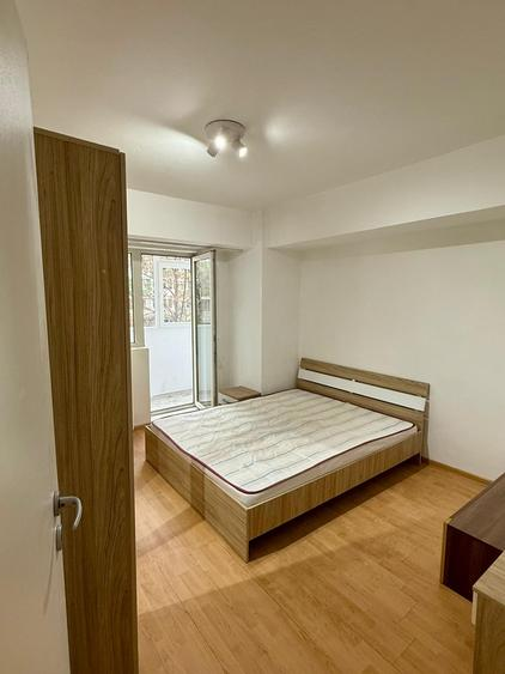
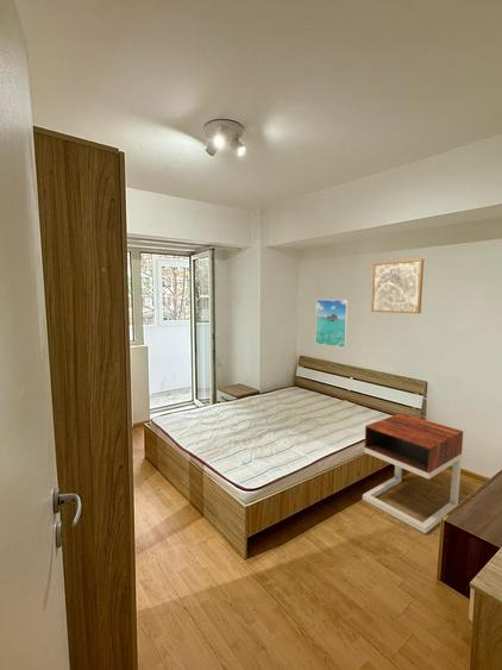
+ nightstand [362,412,464,534]
+ wall art [370,258,425,314]
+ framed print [314,299,350,349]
